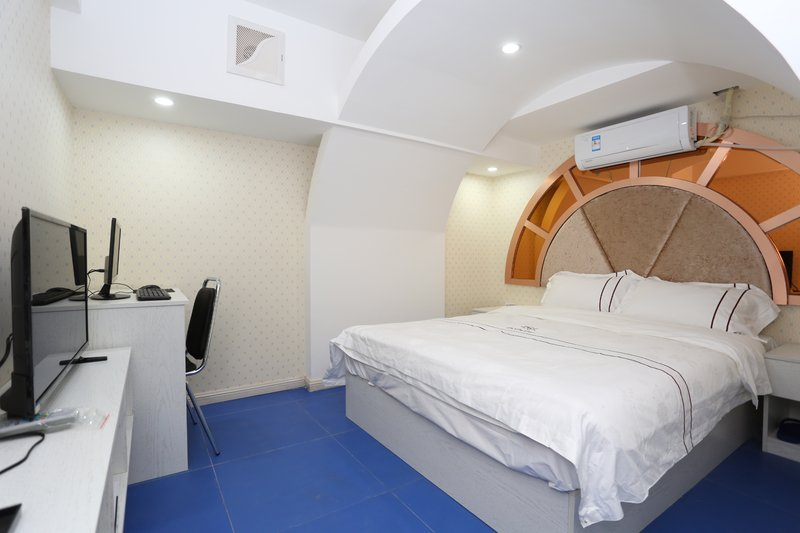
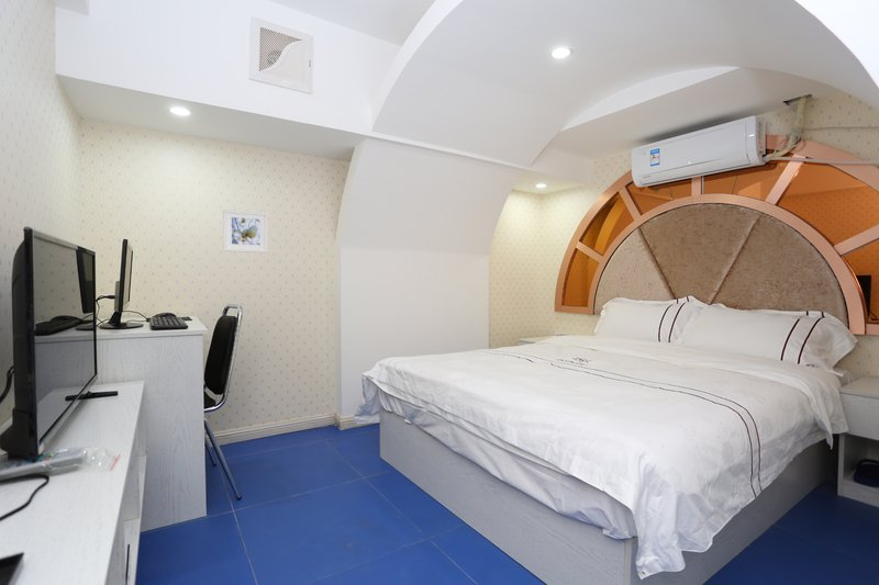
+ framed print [222,209,269,254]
